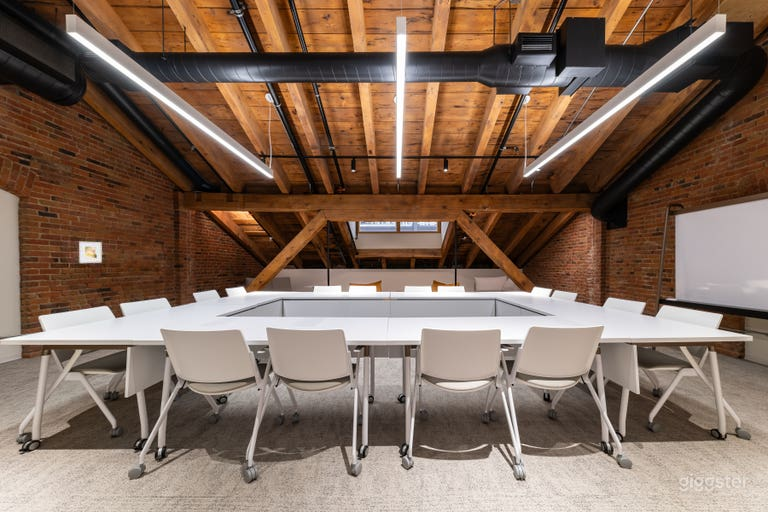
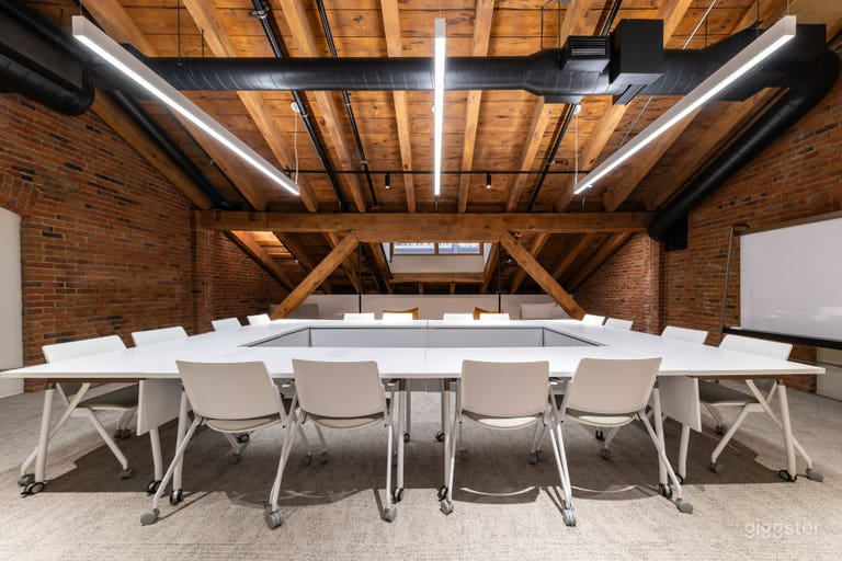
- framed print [78,241,103,264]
